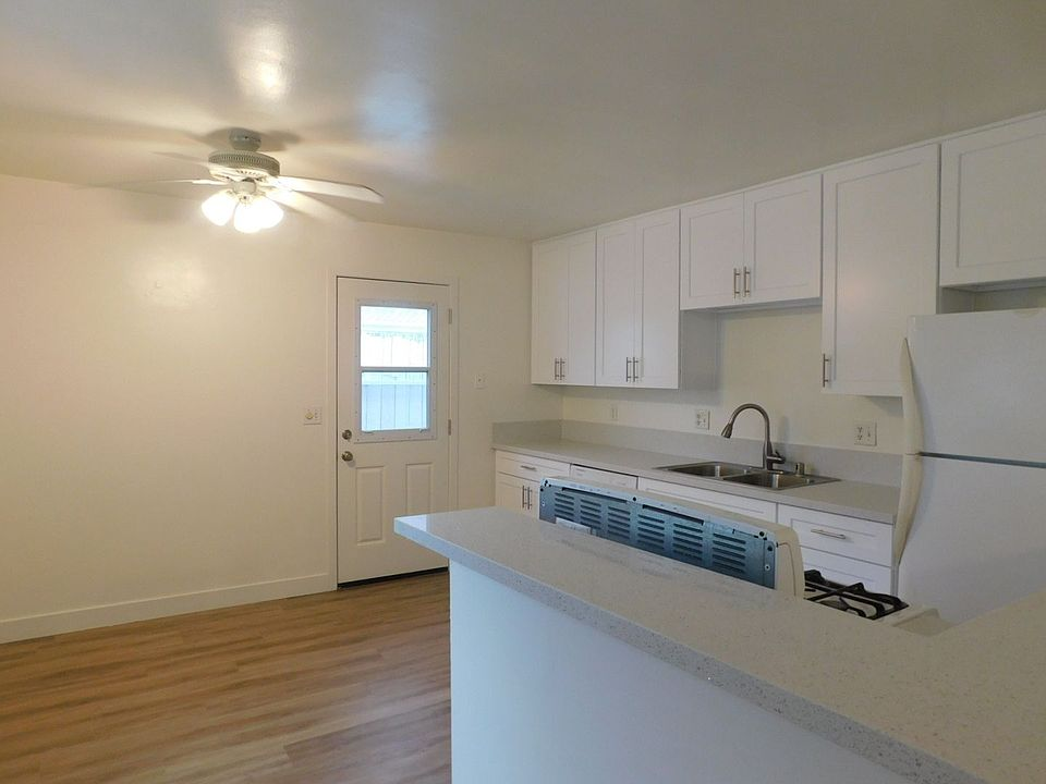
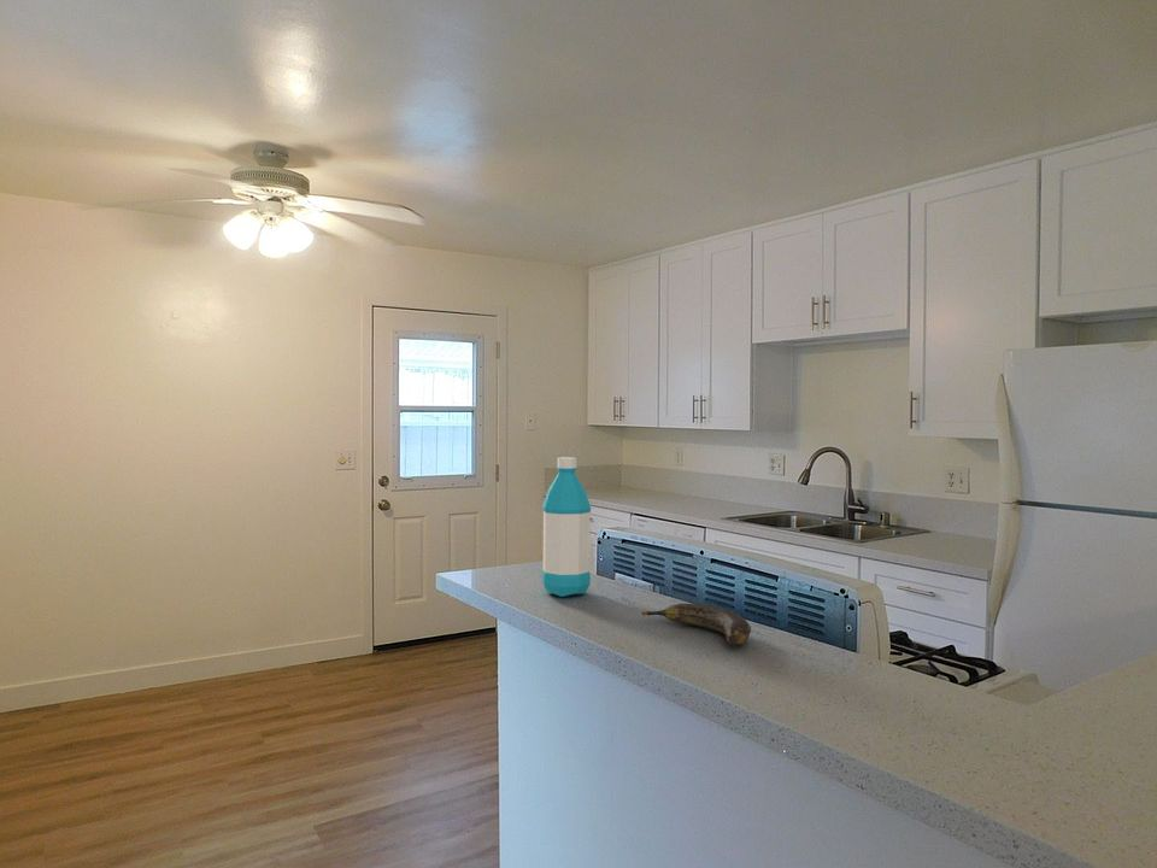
+ water bottle [541,456,592,598]
+ banana [640,603,752,646]
